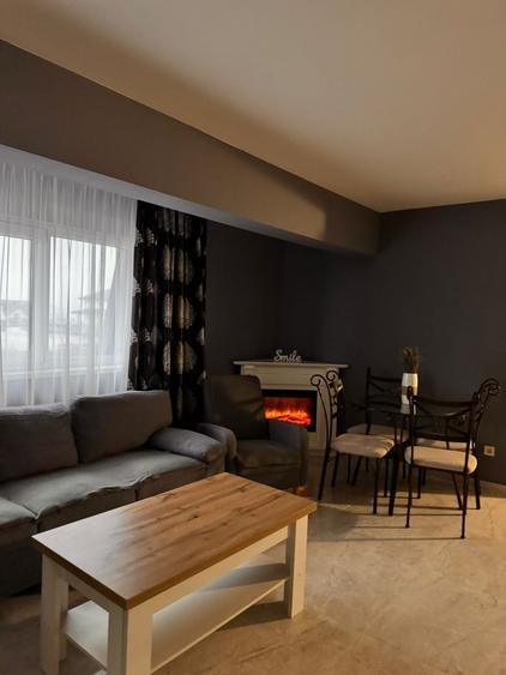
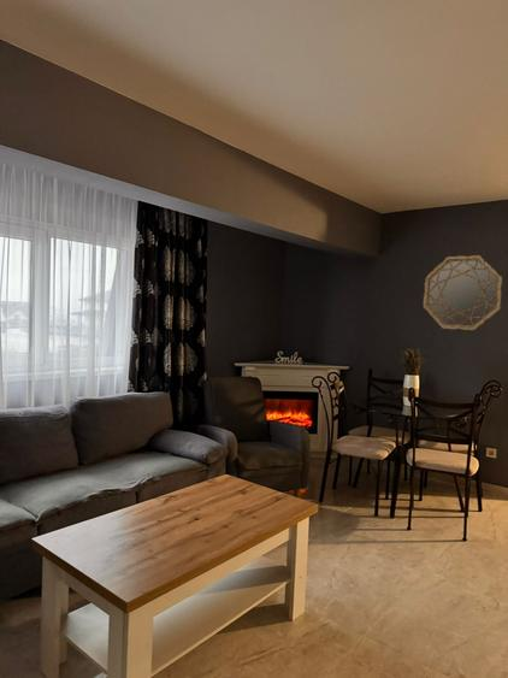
+ home mirror [423,254,504,331]
